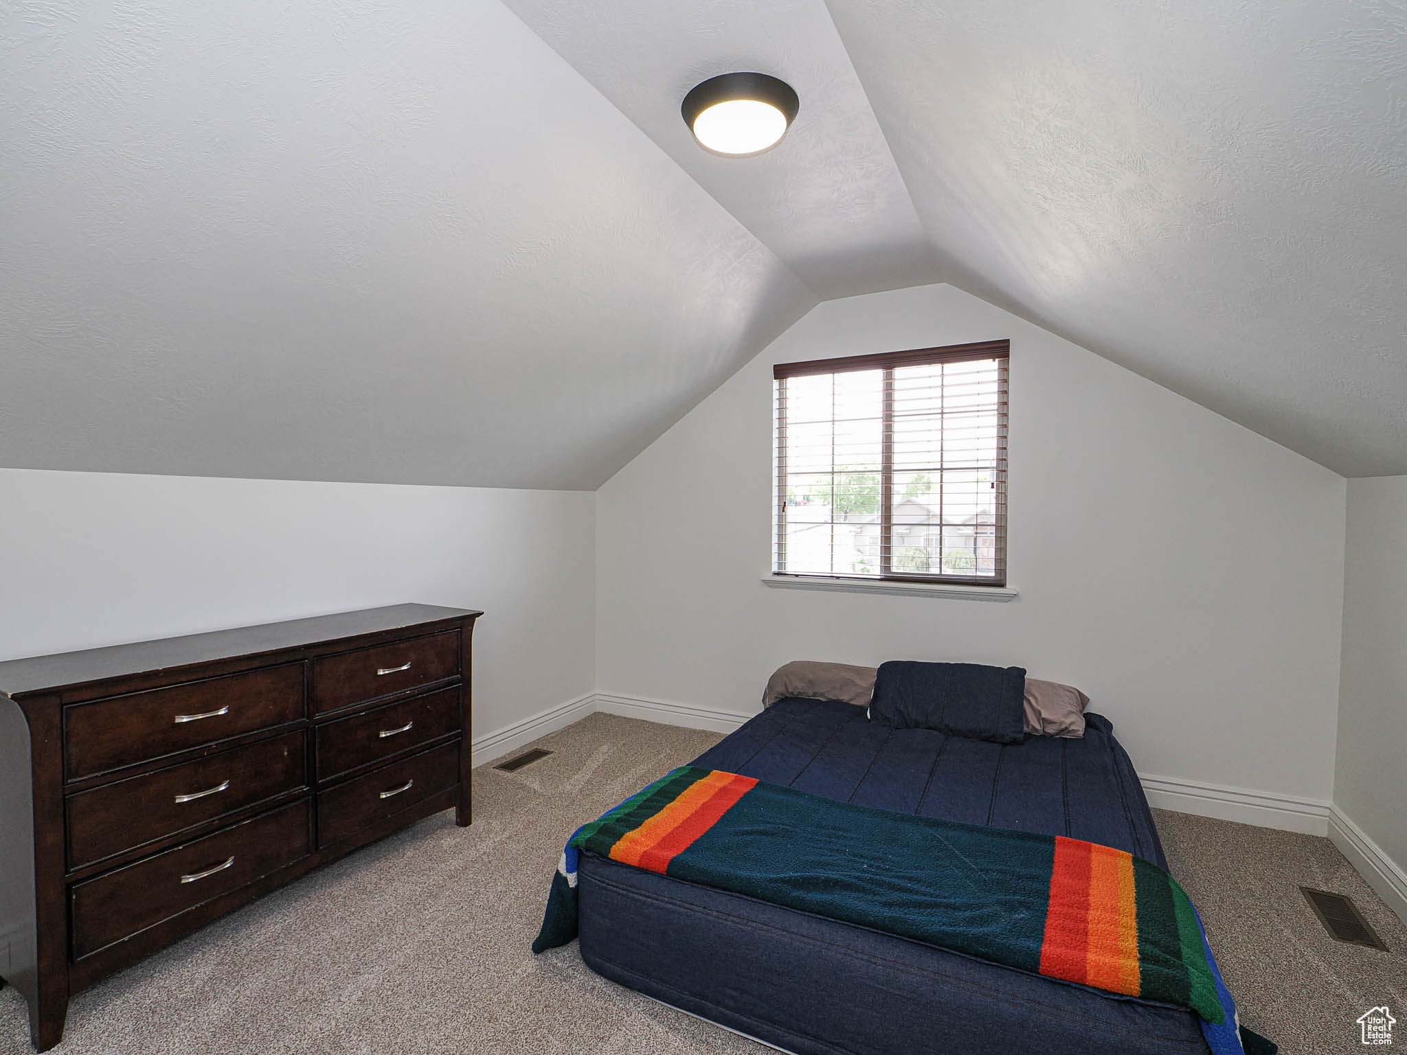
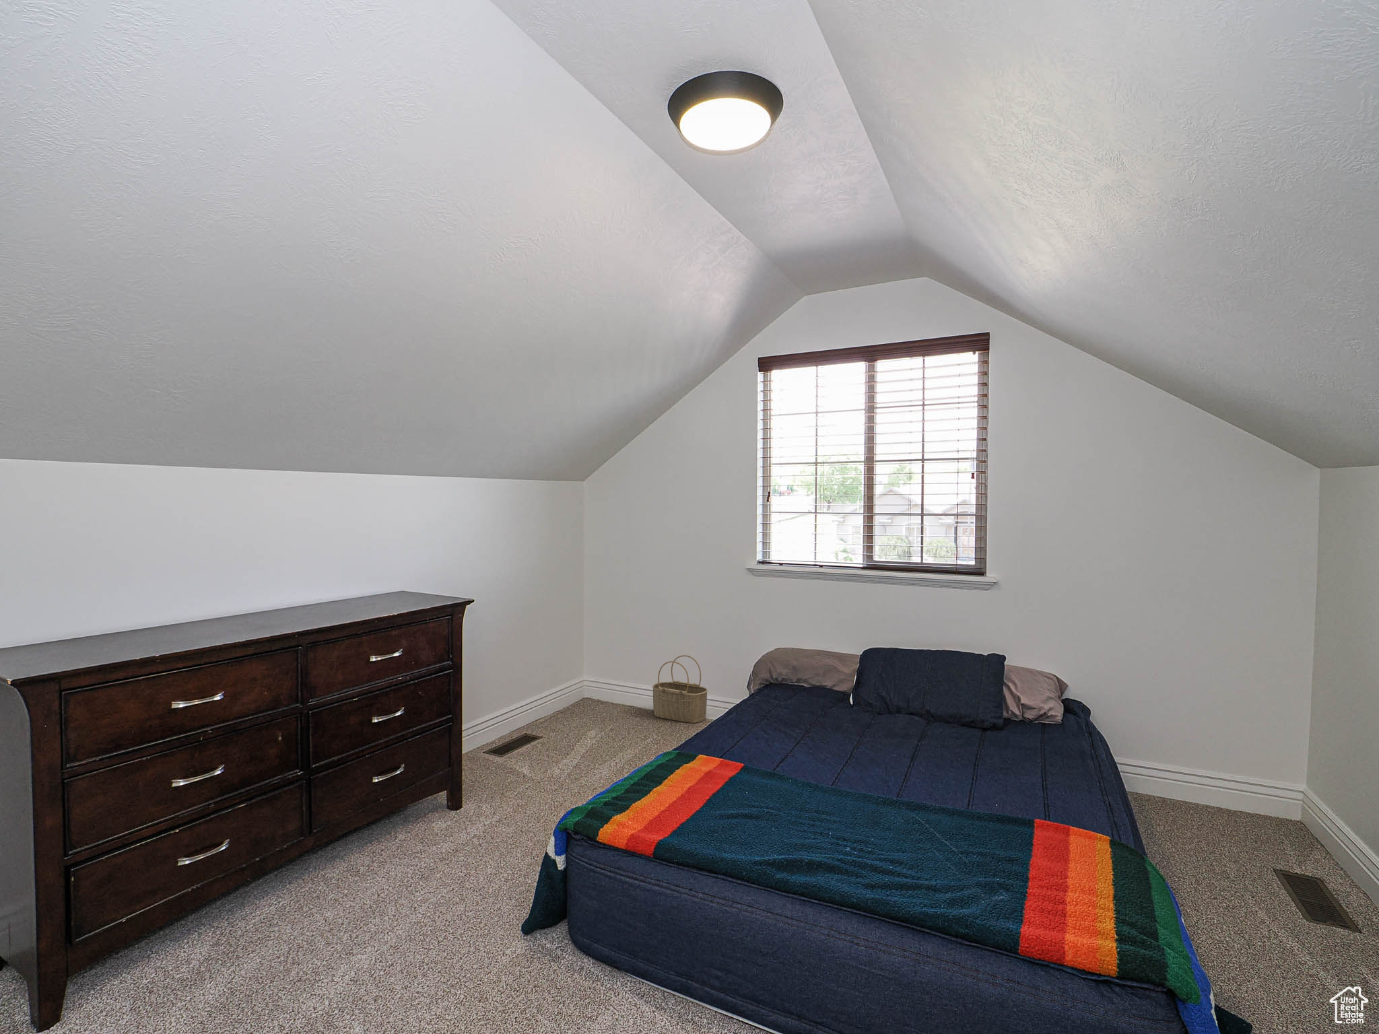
+ wicker basket [651,654,708,723]
